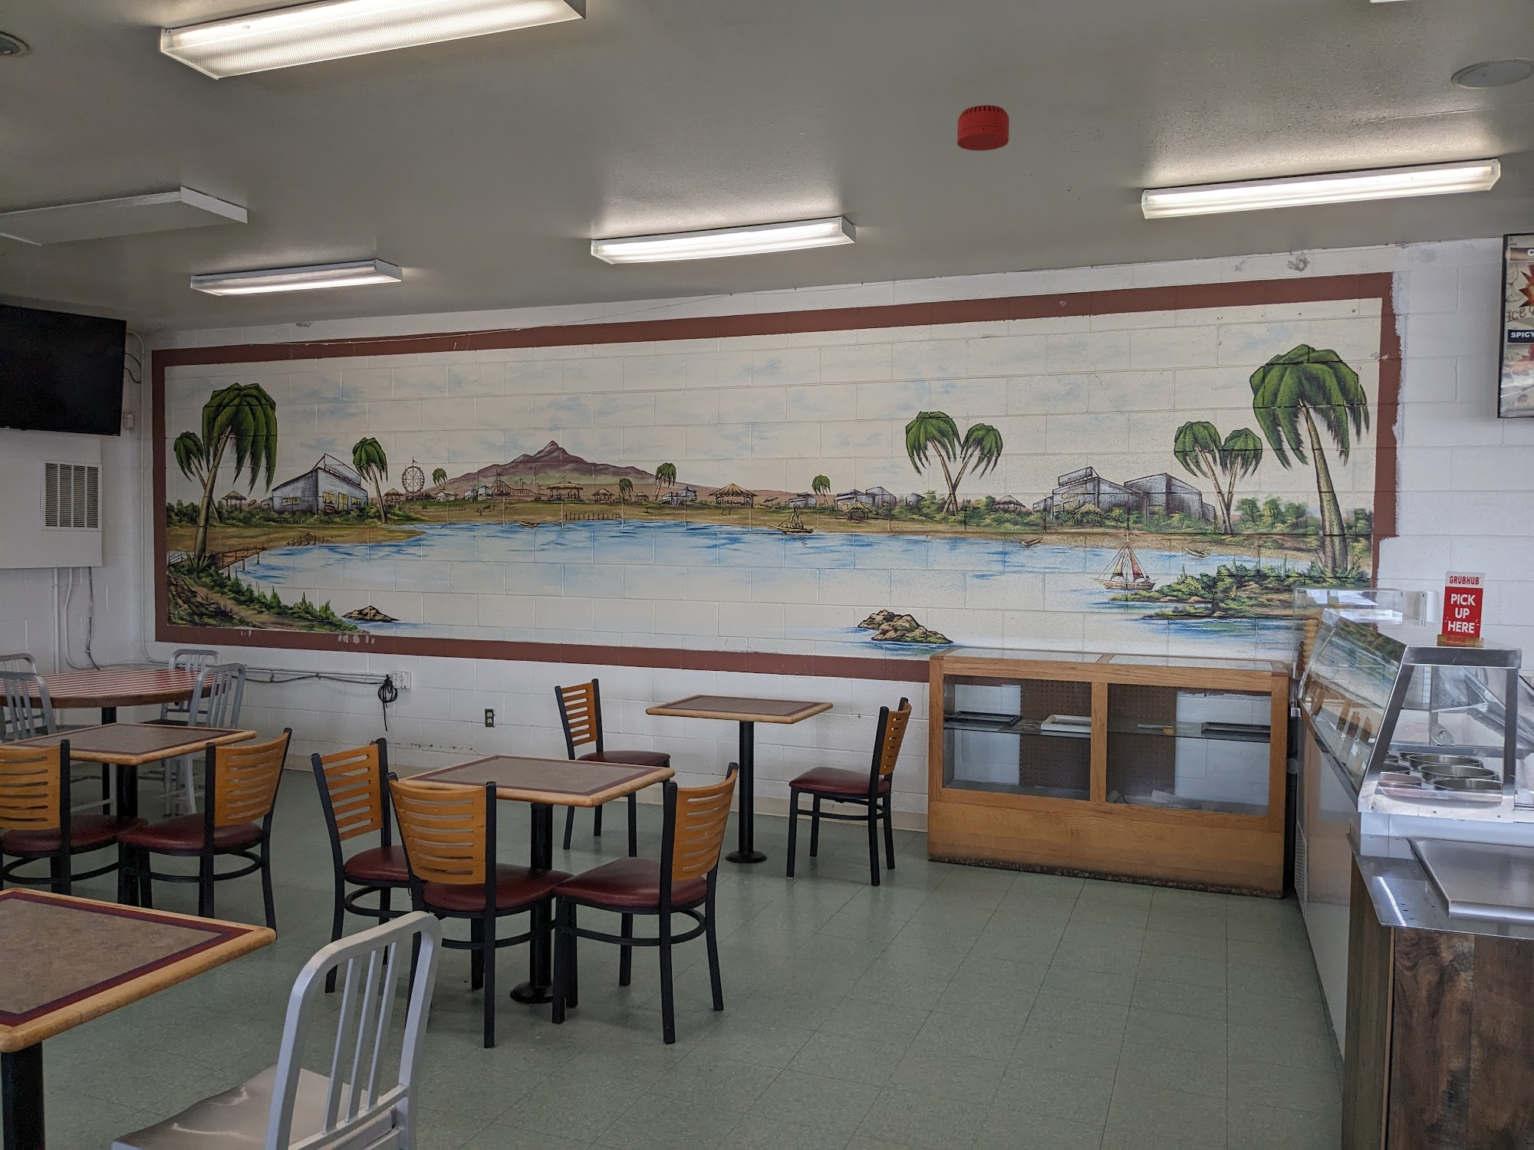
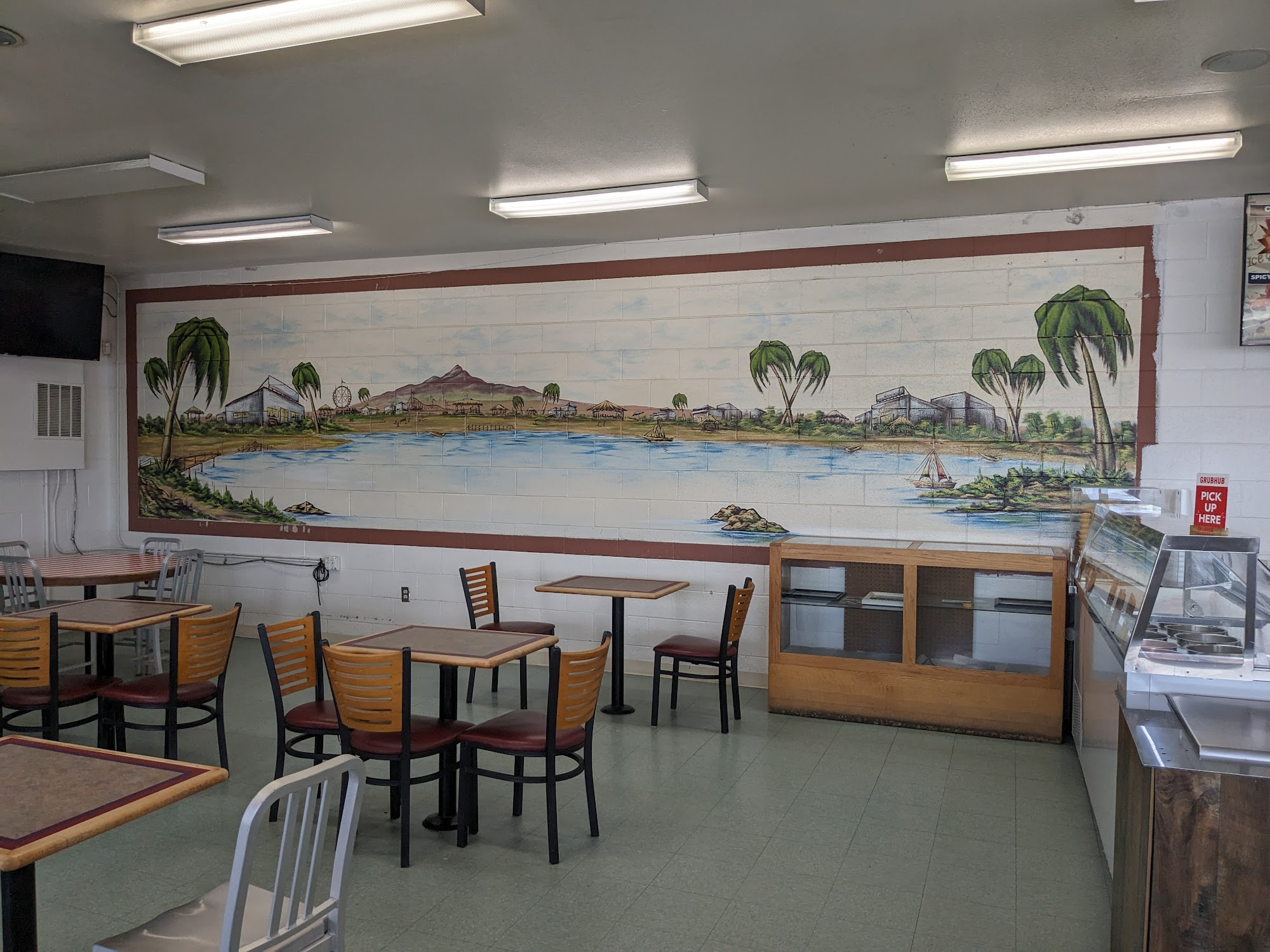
- smoke detector [957,104,1010,152]
